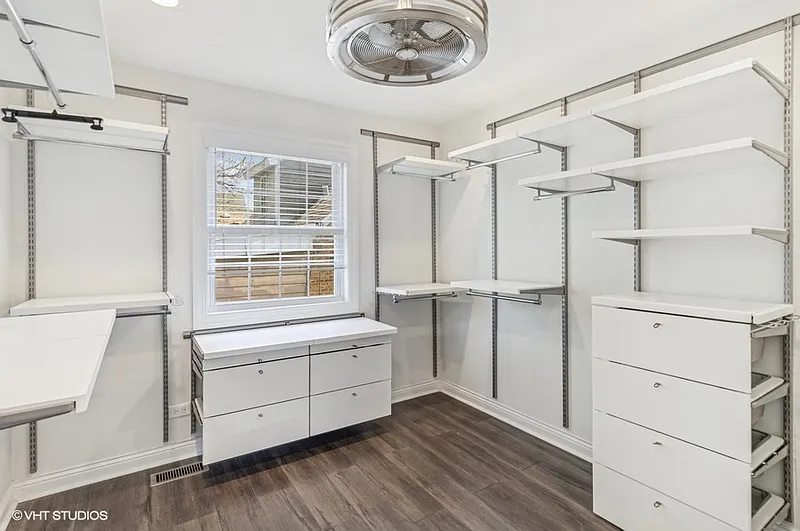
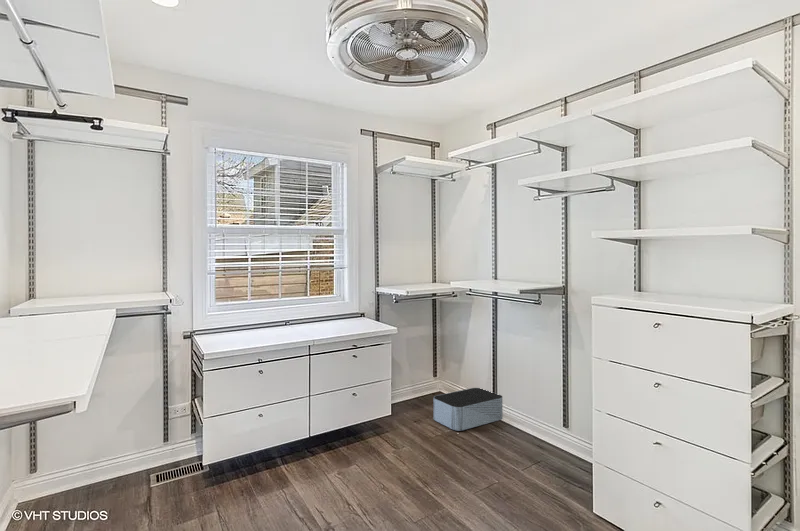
+ storage bin [432,387,503,432]
